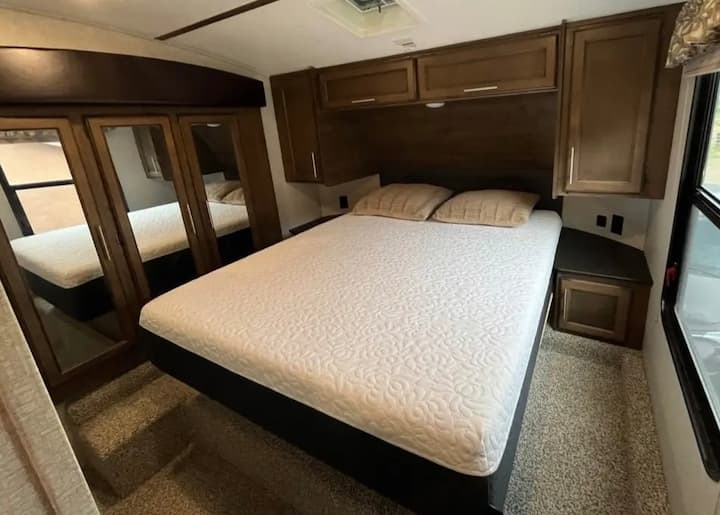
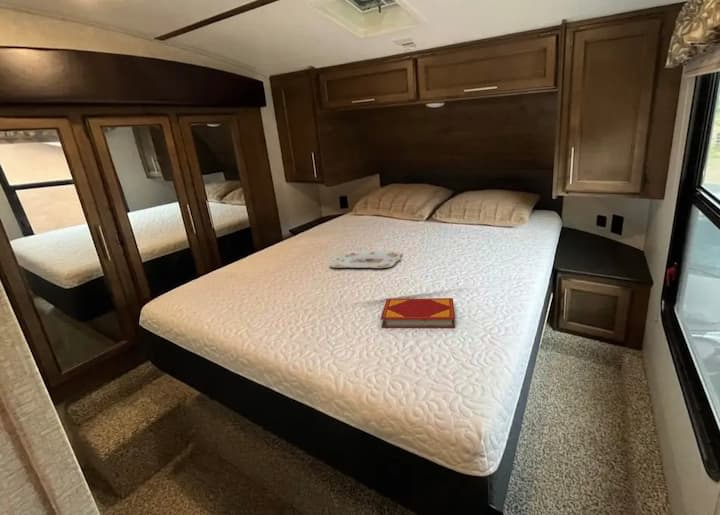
+ serving tray [329,250,403,269]
+ hardback book [380,297,456,329]
